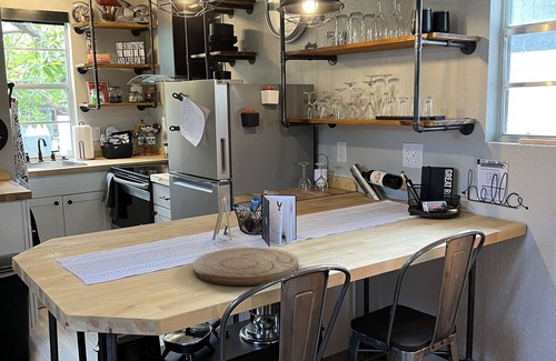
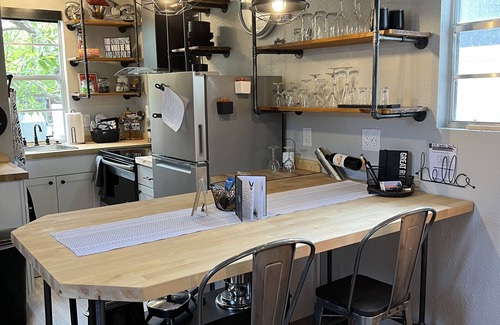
- cutting board [192,247,300,287]
